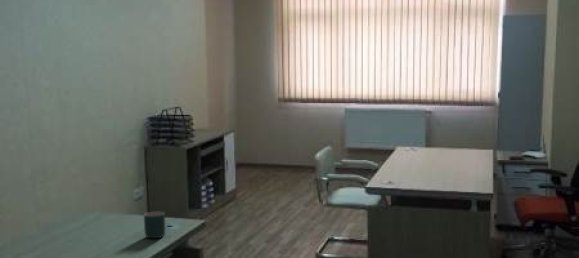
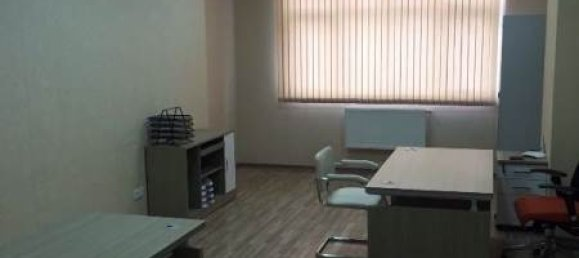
- mug [143,211,166,239]
